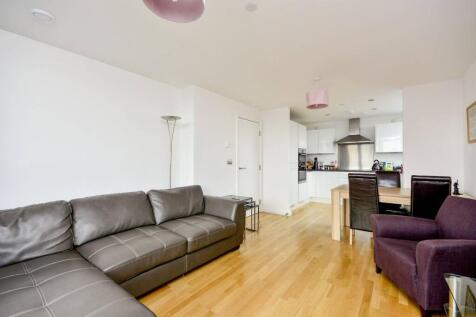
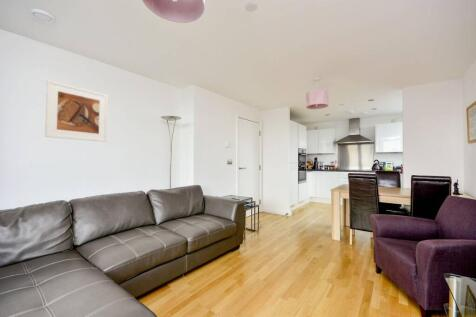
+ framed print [44,79,109,143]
